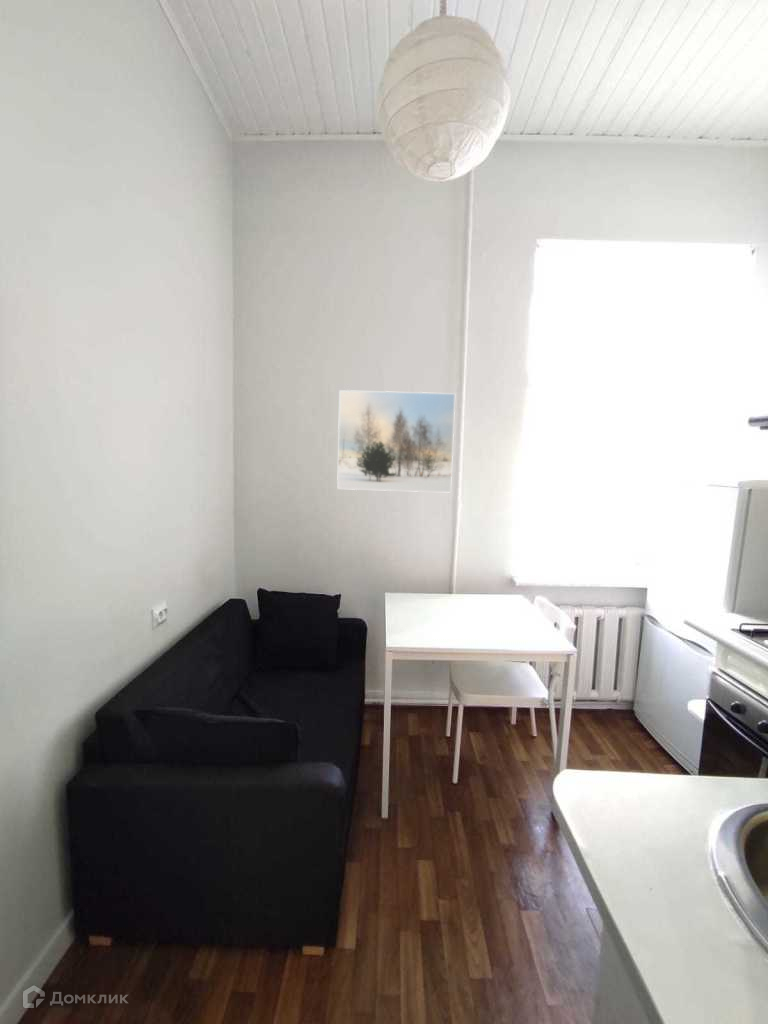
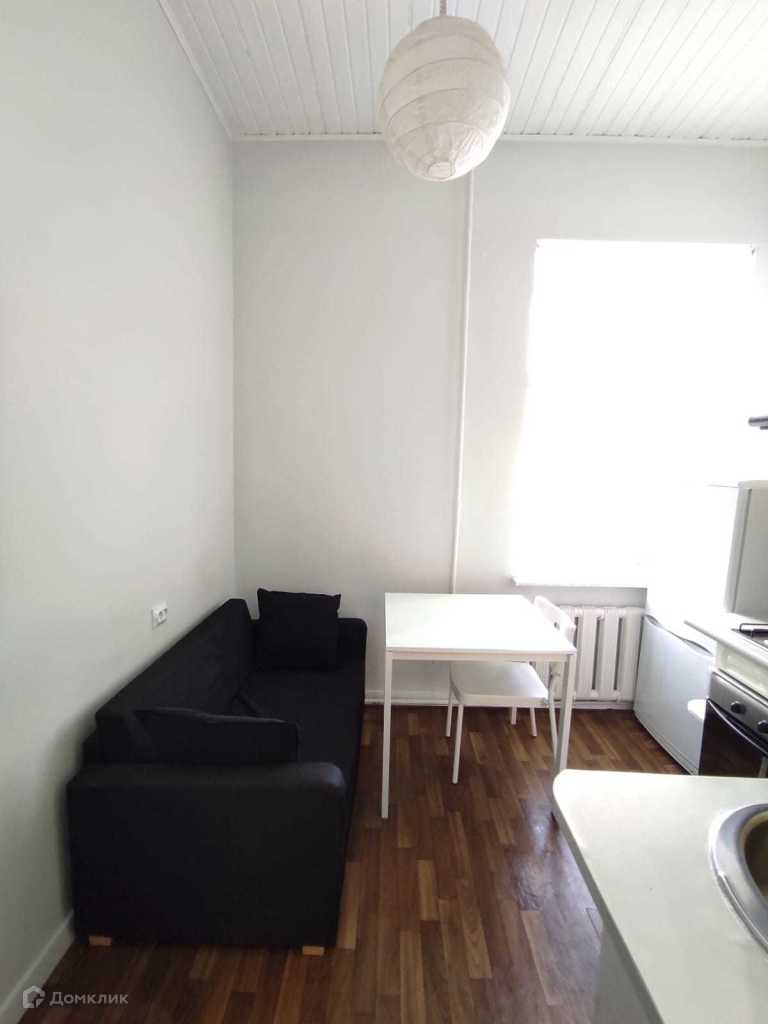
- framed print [336,389,456,494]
